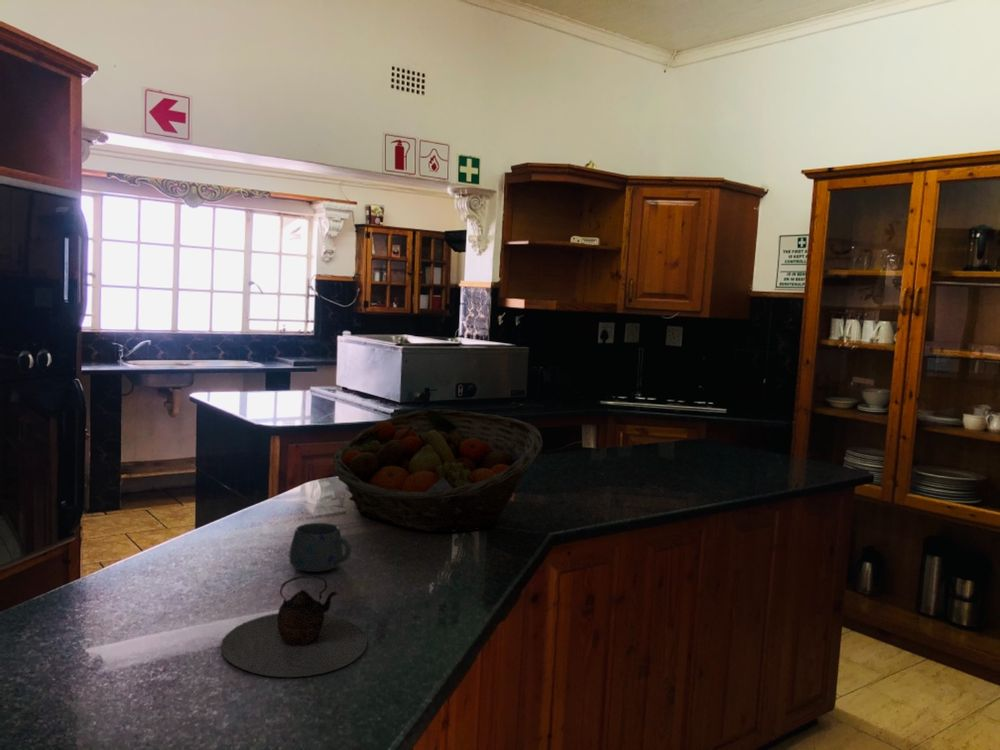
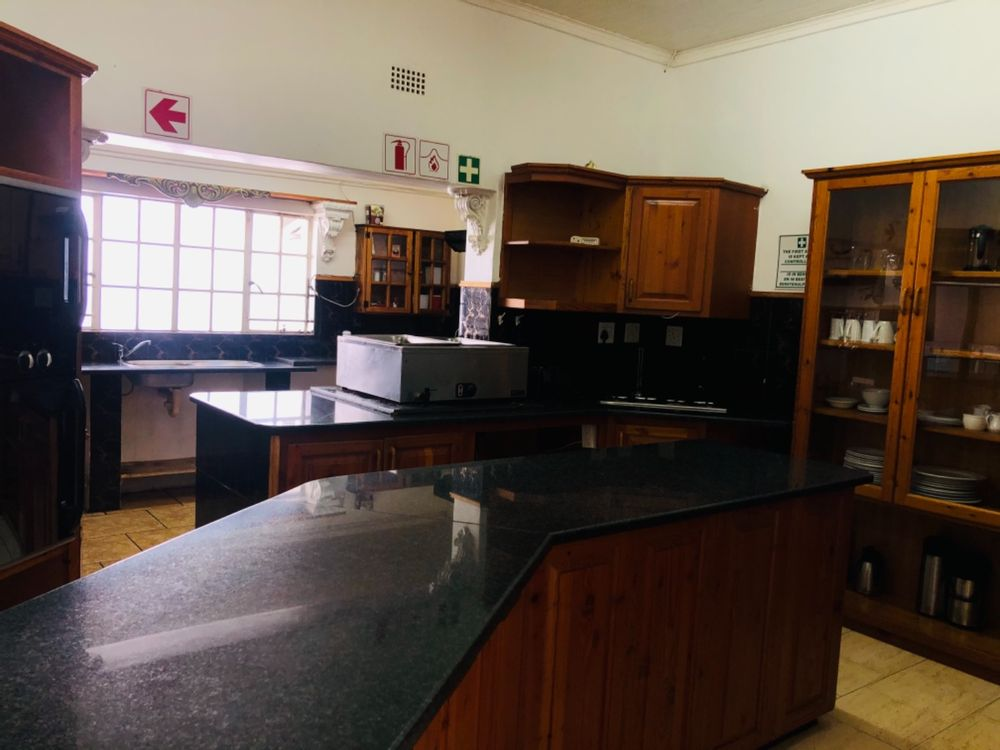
- teapot [220,574,368,678]
- fruit basket [332,408,544,533]
- mug [288,522,352,573]
